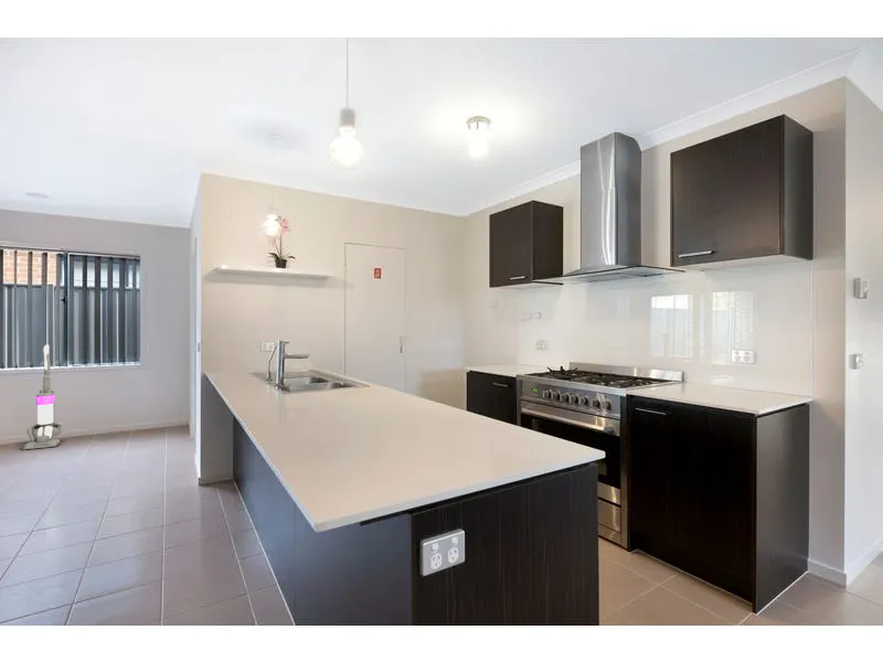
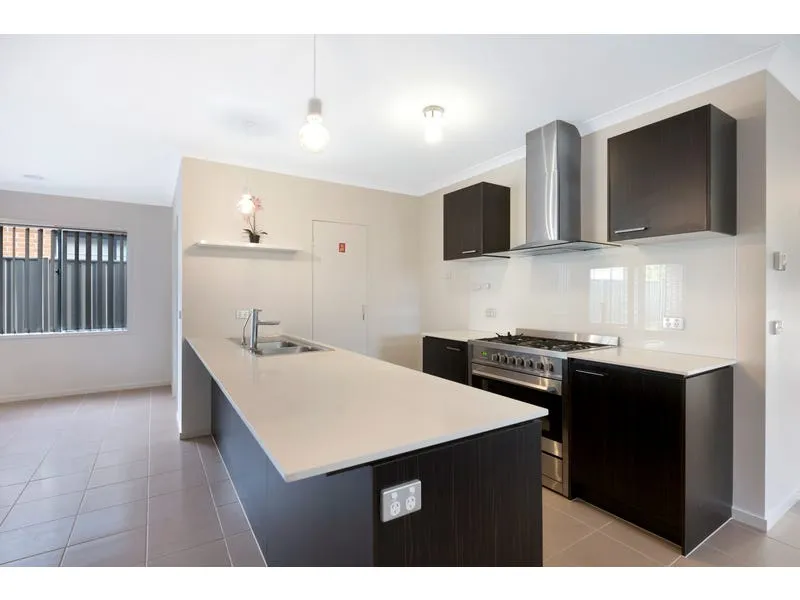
- vacuum cleaner [21,344,65,450]
